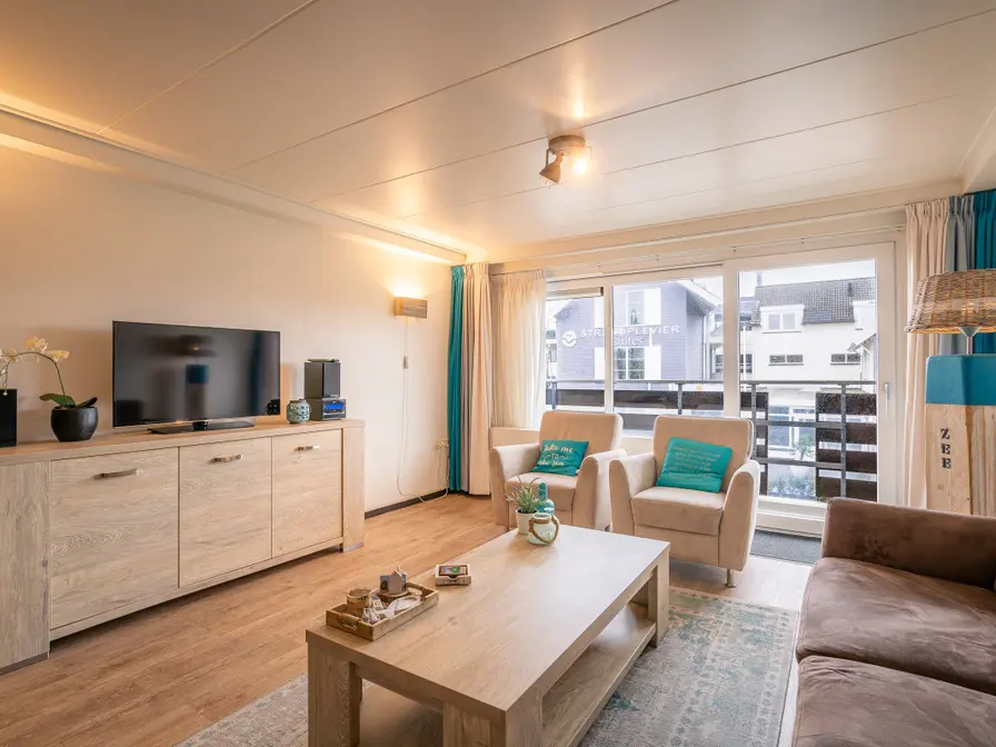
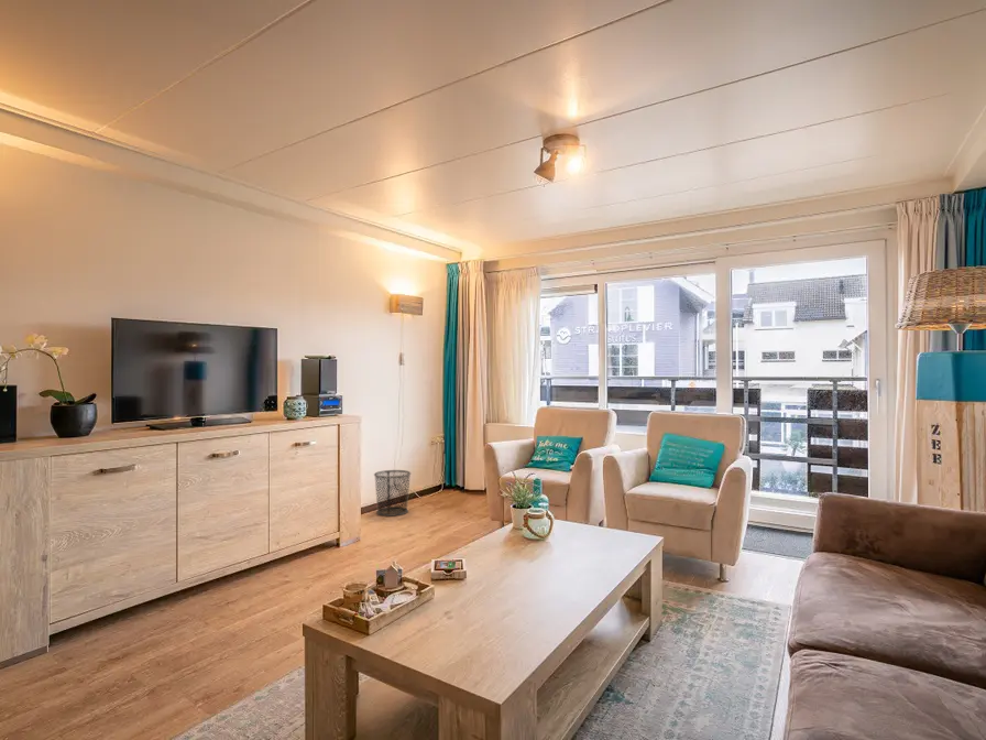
+ waste bin [373,469,412,518]
